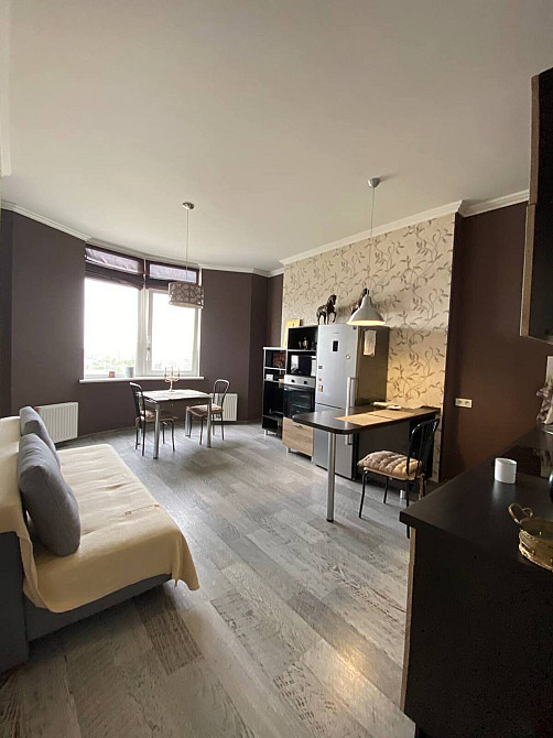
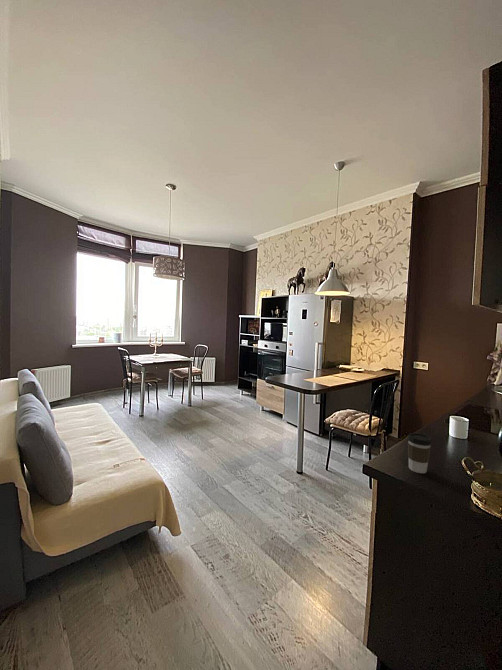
+ coffee cup [406,432,433,474]
